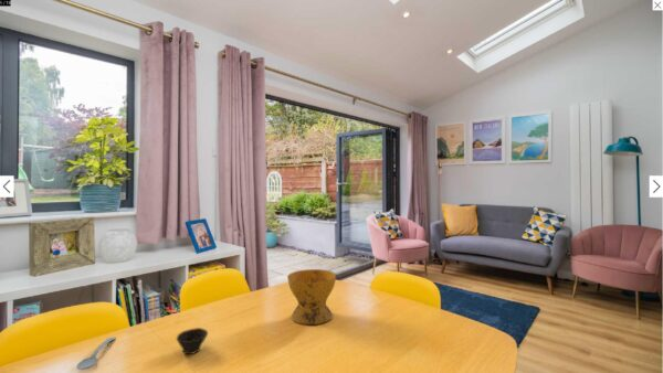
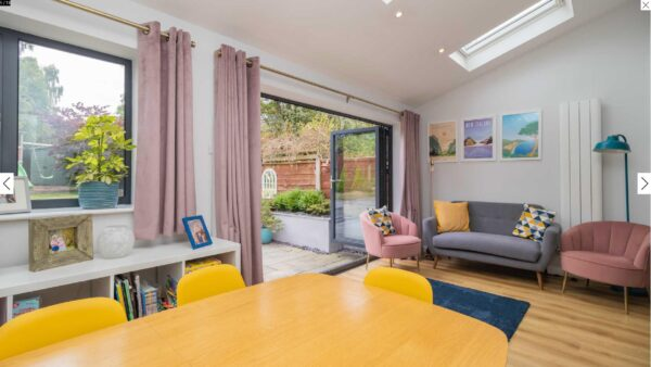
- bowl [286,268,337,326]
- cup [176,327,209,355]
- spoon [75,335,116,371]
